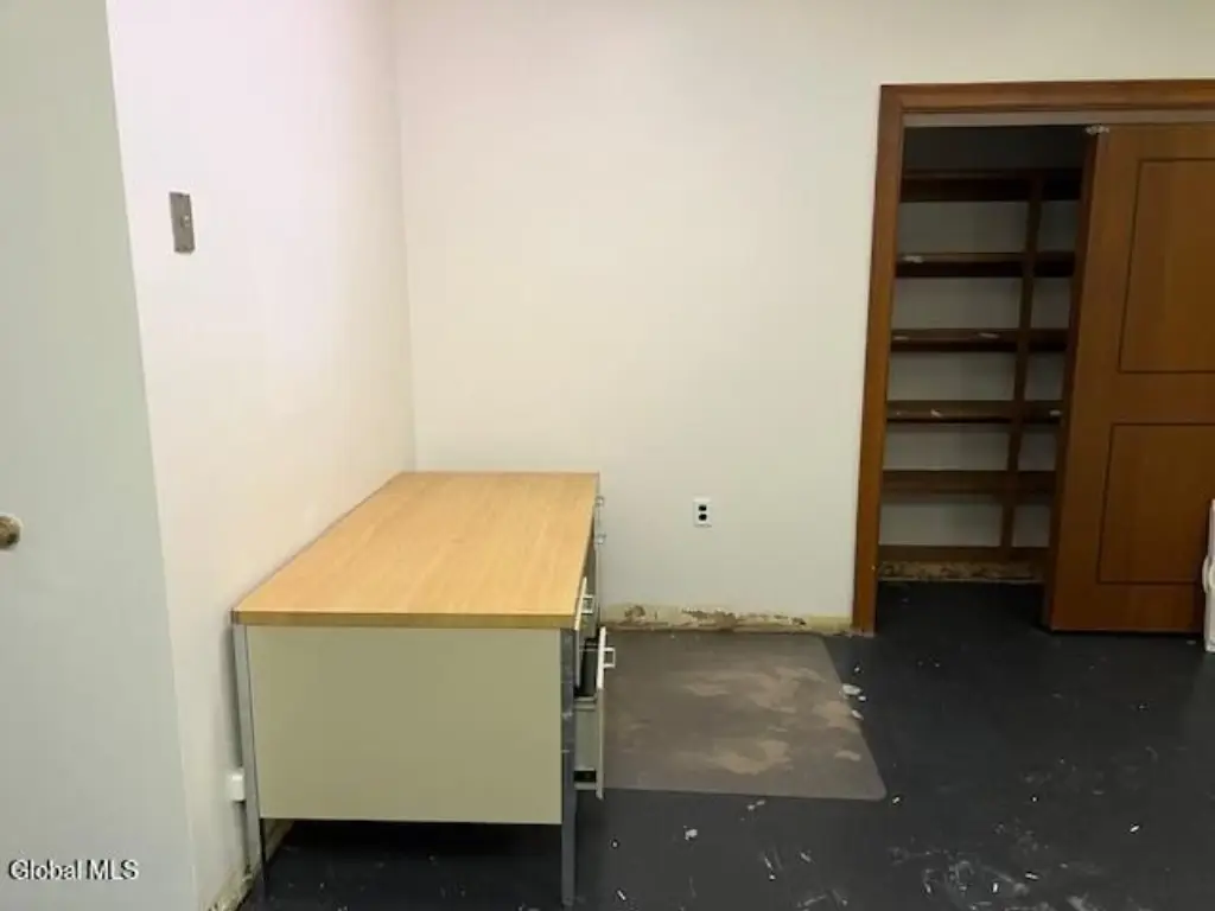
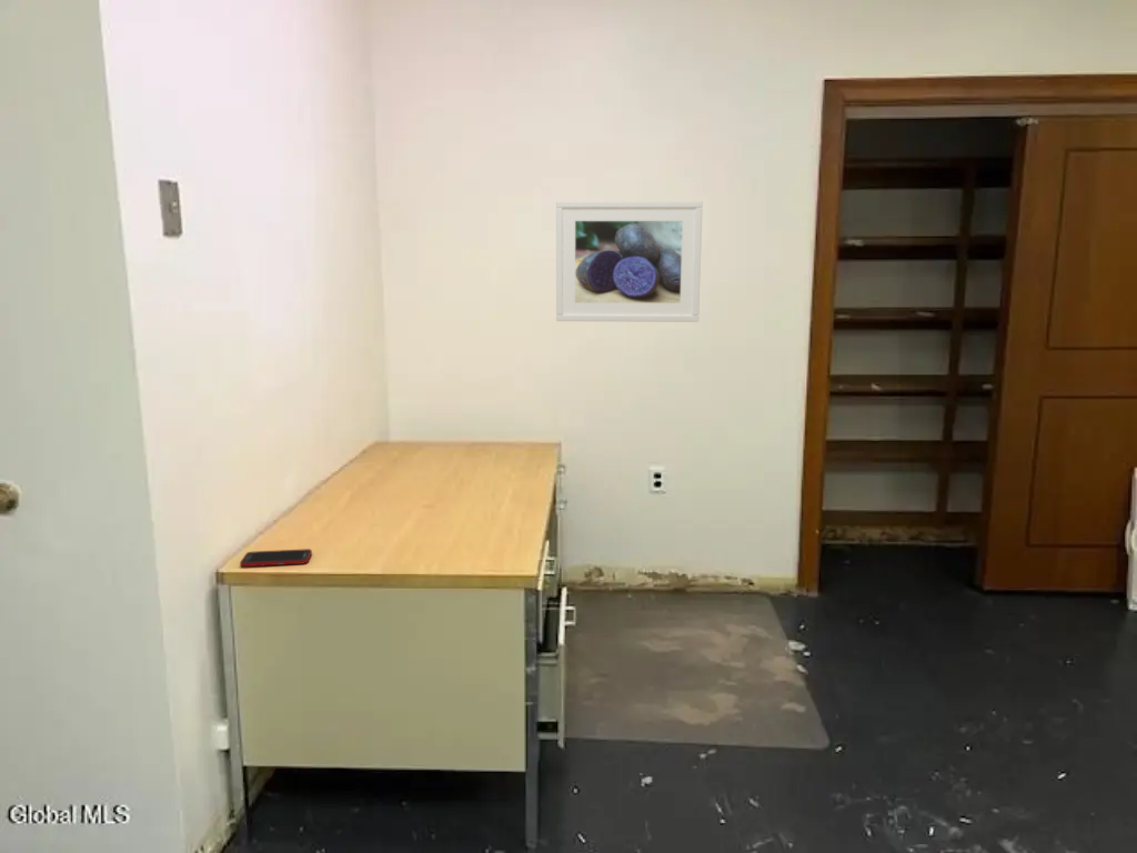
+ cell phone [239,548,313,568]
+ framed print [555,200,704,323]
